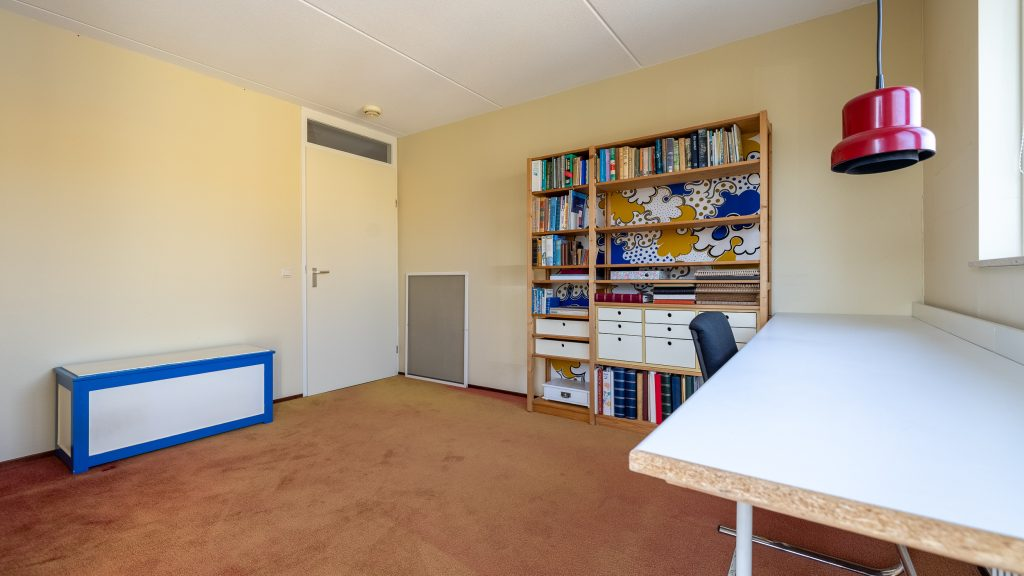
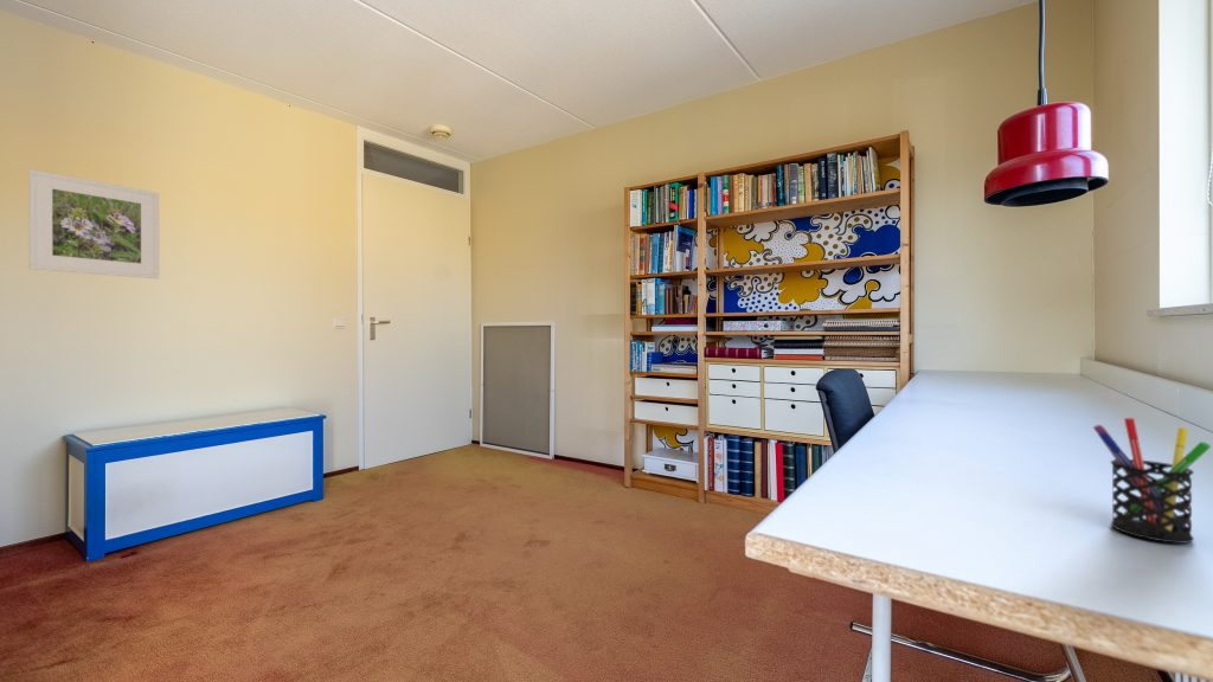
+ pen holder [1092,417,1212,545]
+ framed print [27,168,160,279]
